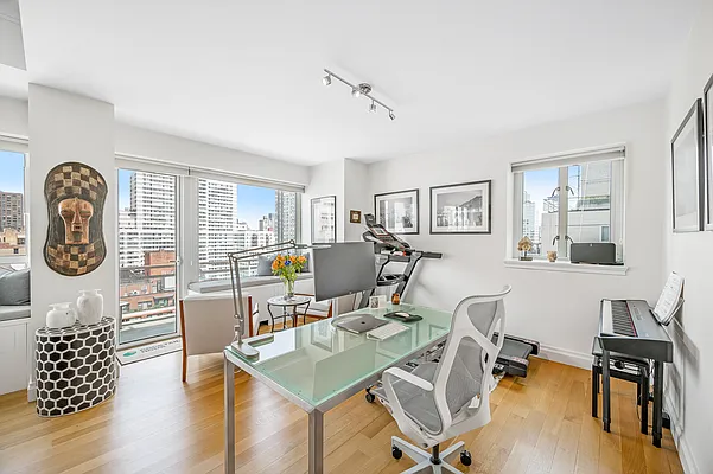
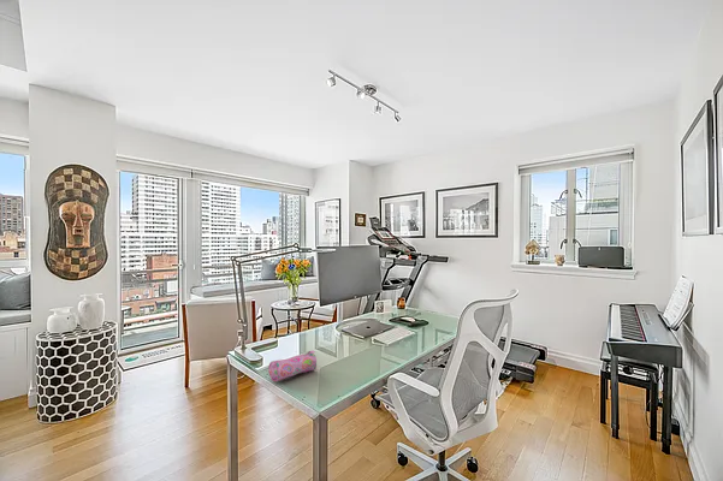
+ pencil case [267,350,318,382]
